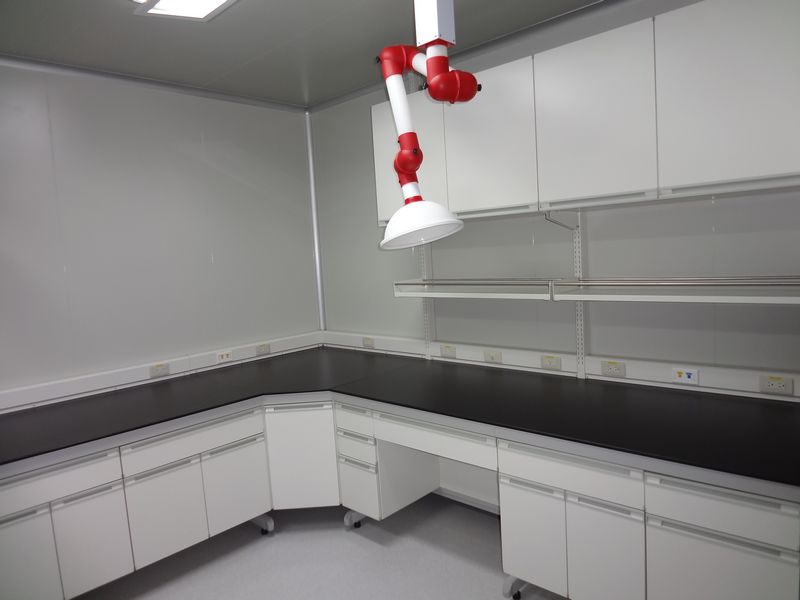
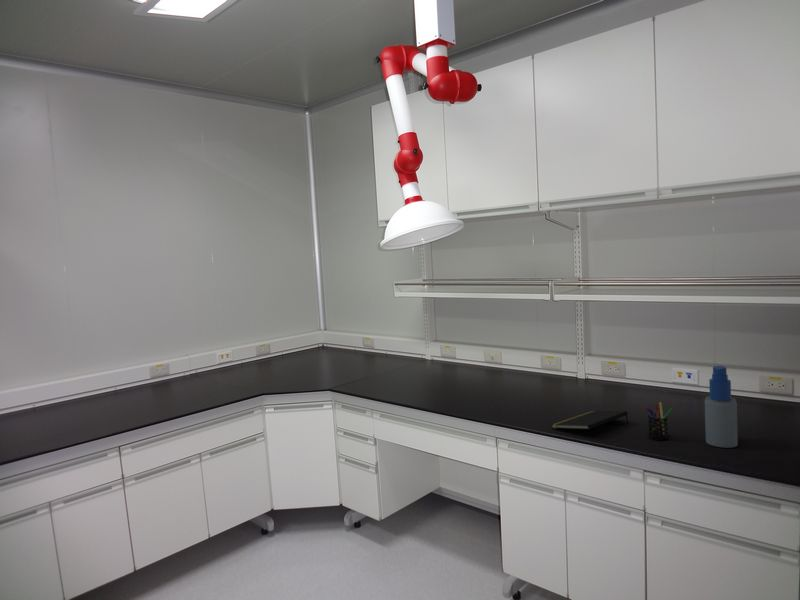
+ pen holder [644,401,674,441]
+ notepad [550,410,629,430]
+ spray bottle [704,365,739,449]
